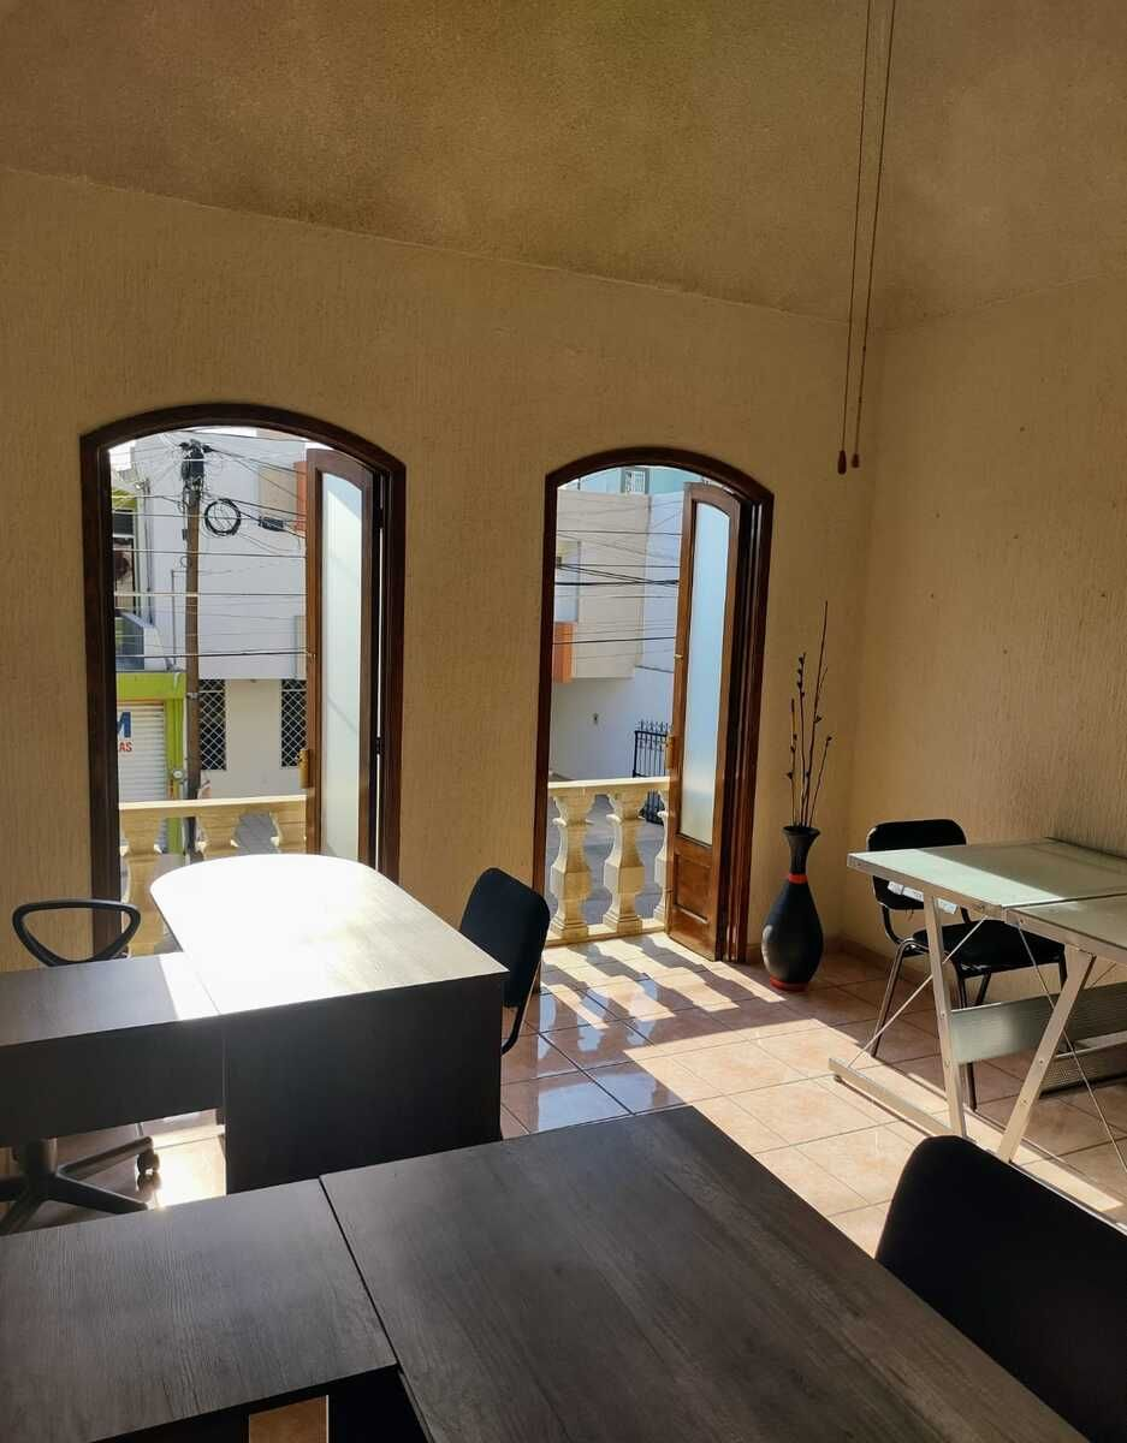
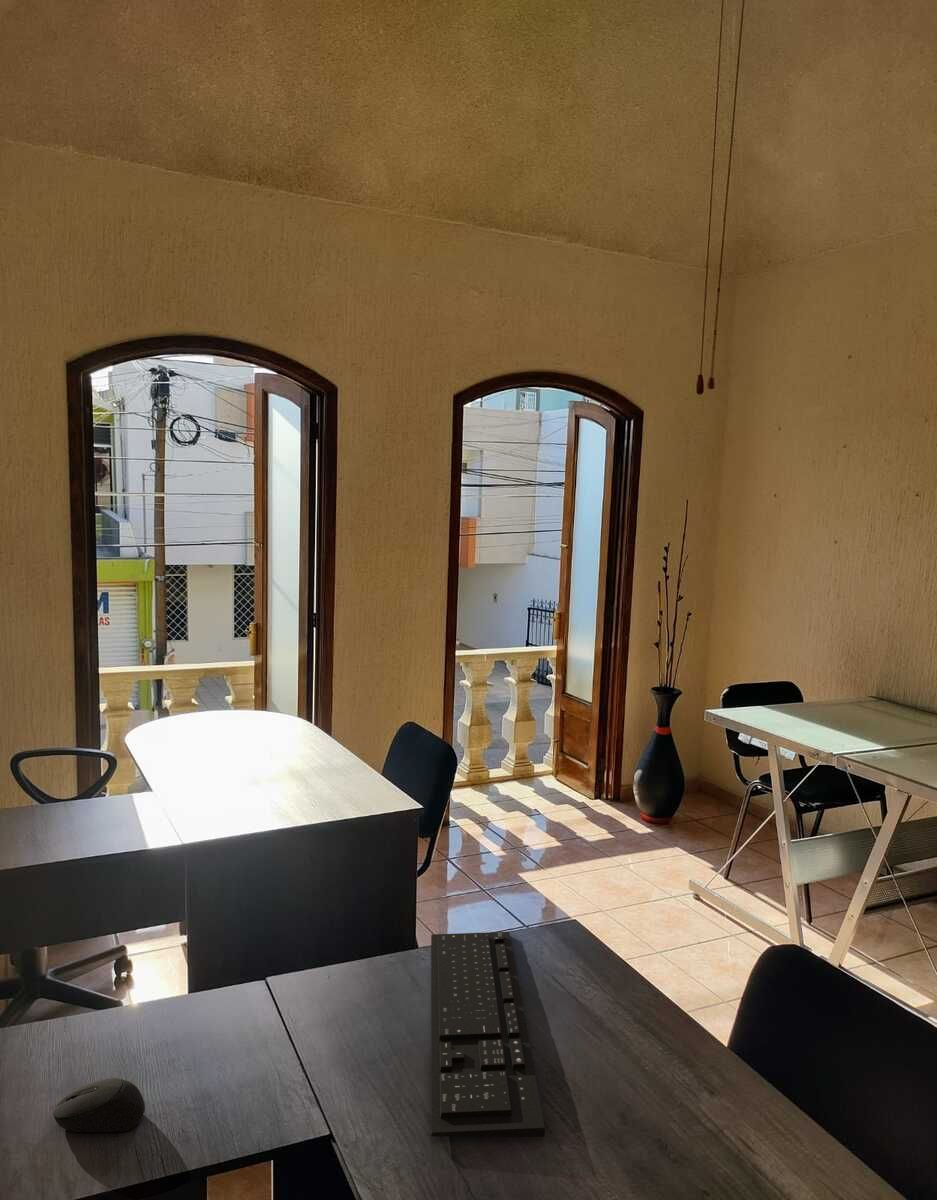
+ computer mouse [52,1077,146,1133]
+ keyboard [430,931,546,1138]
